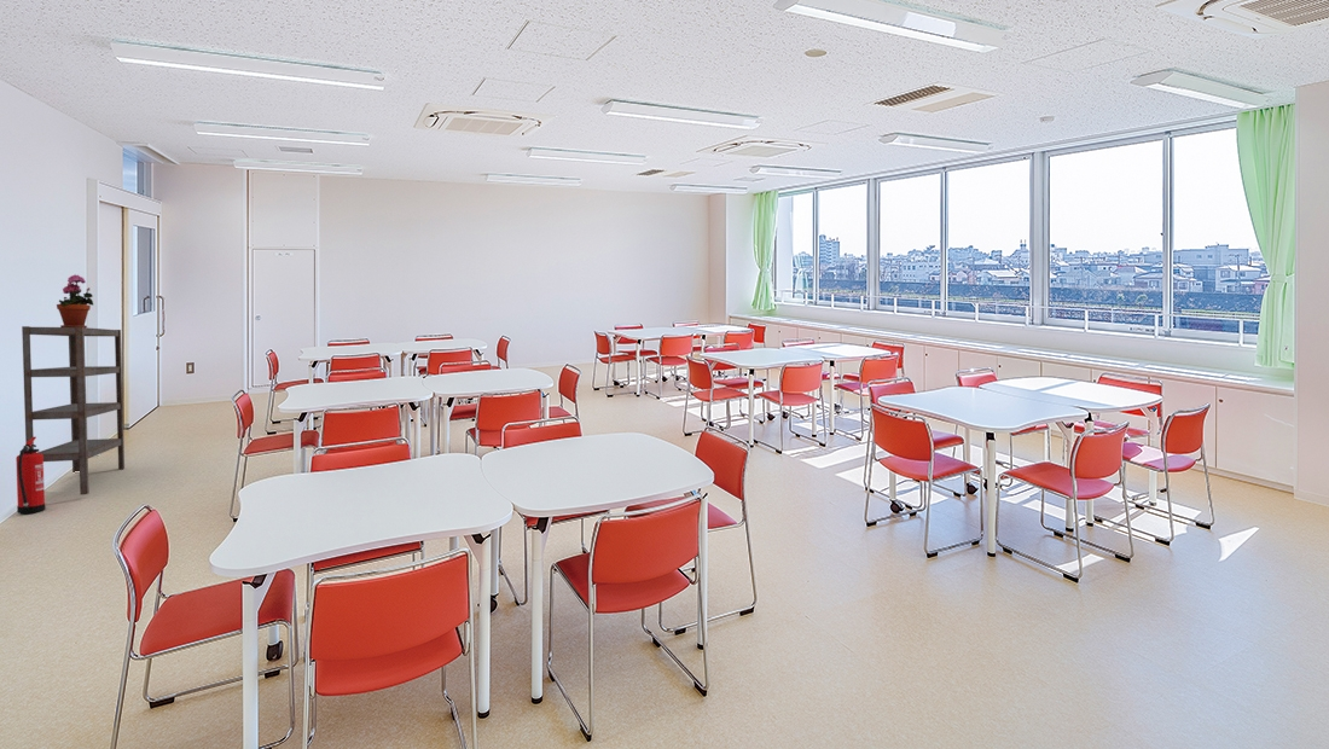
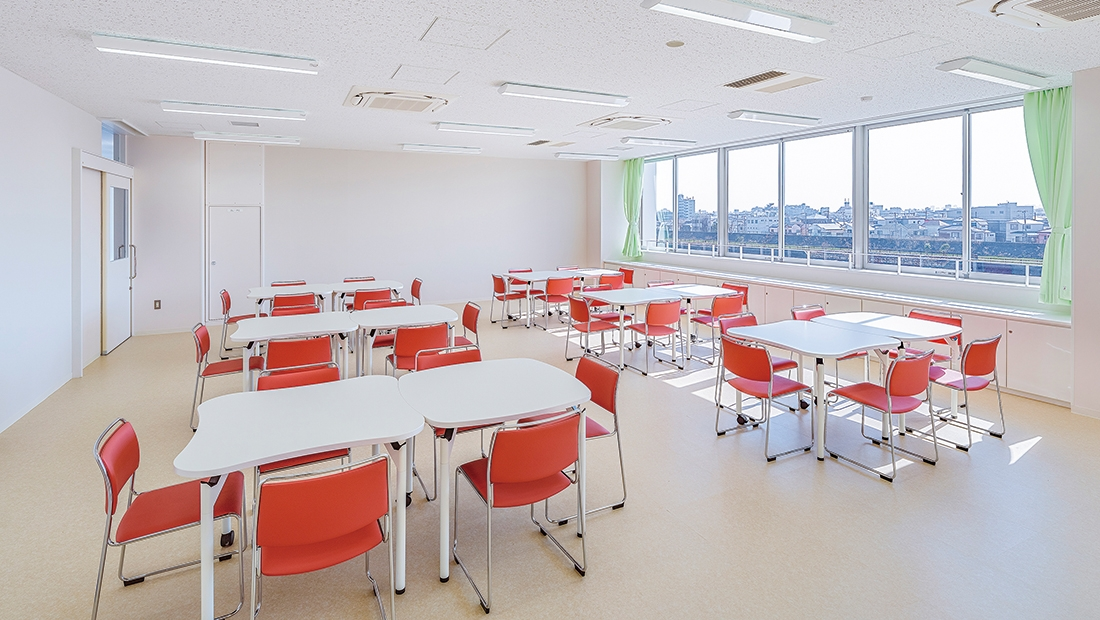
- potted plant [56,273,94,327]
- fire extinguisher [14,436,46,515]
- shelving unit [21,325,126,495]
